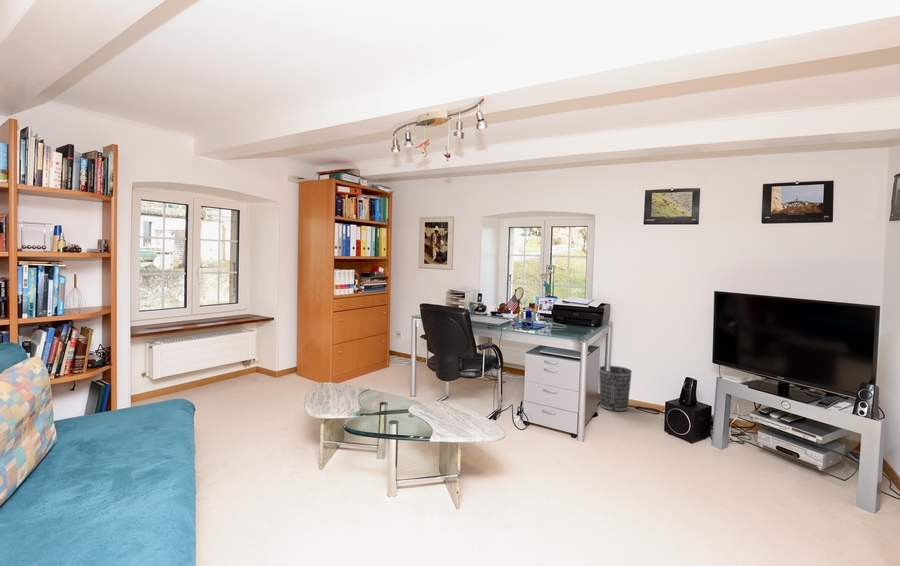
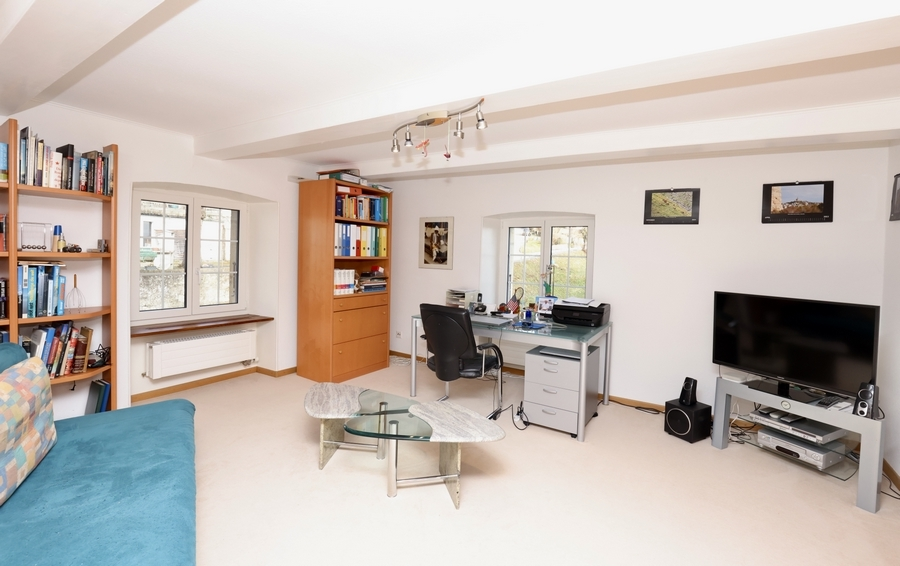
- wastebasket [598,365,633,412]
